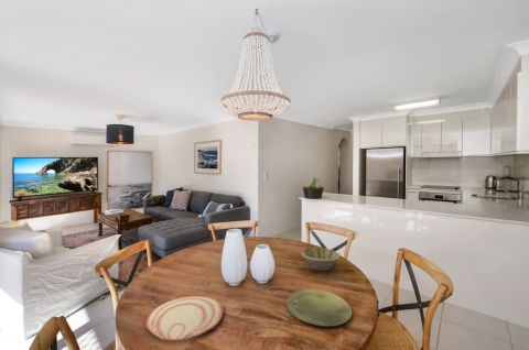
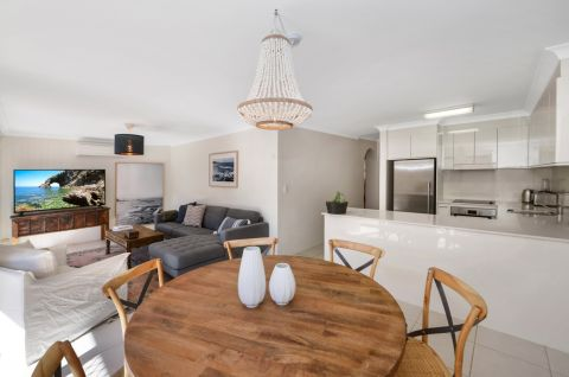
- plate [285,288,353,328]
- plate [145,295,225,342]
- bowl [300,247,342,272]
